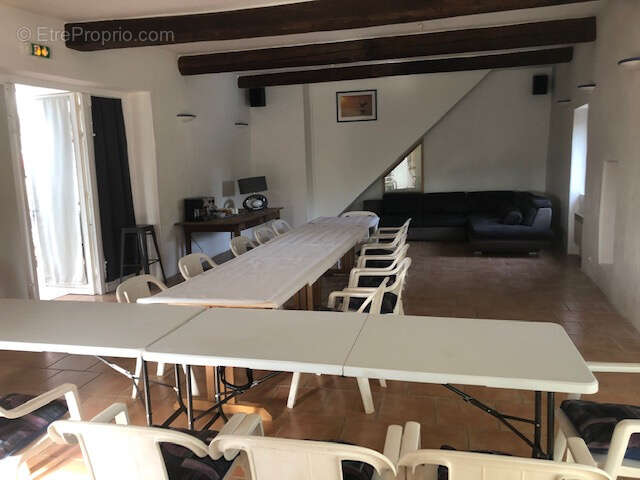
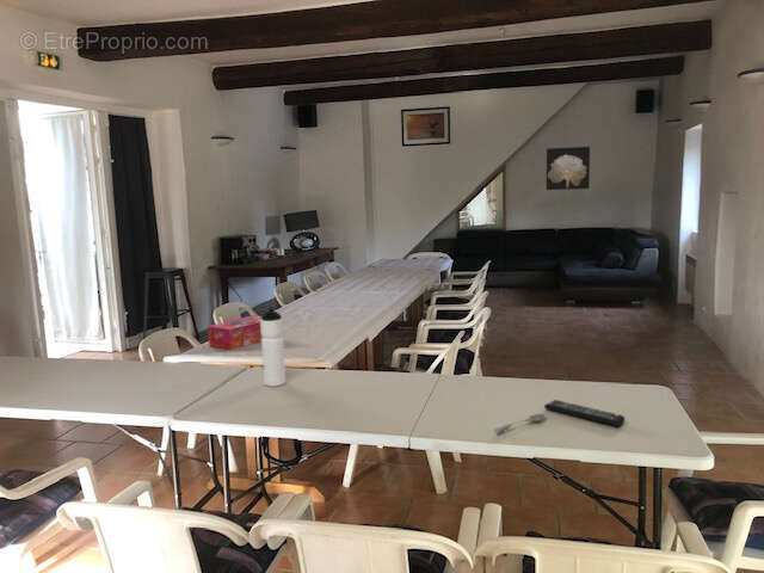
+ remote control [543,399,626,427]
+ wall art [546,146,591,191]
+ tissue box [207,314,263,351]
+ water bottle [260,307,286,388]
+ soupspoon [493,413,547,436]
